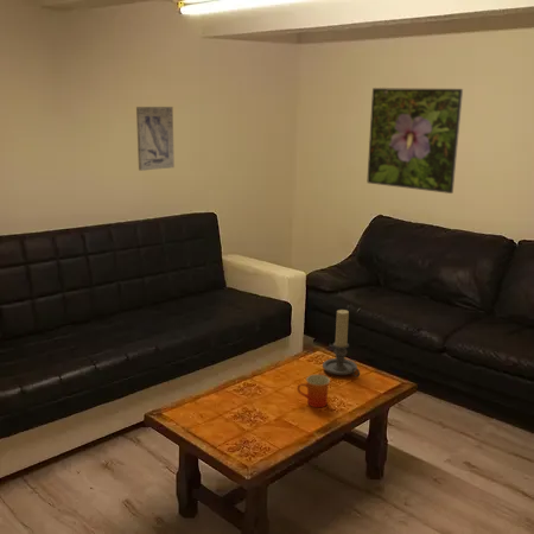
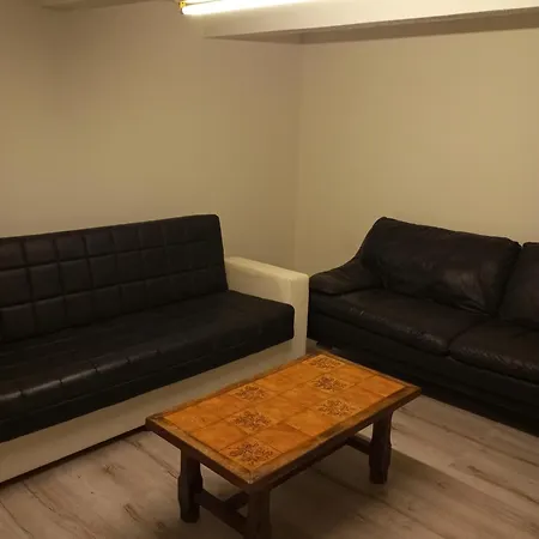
- mug [297,374,331,408]
- candle holder [322,309,361,379]
- wall art [135,106,176,172]
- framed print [365,87,464,195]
